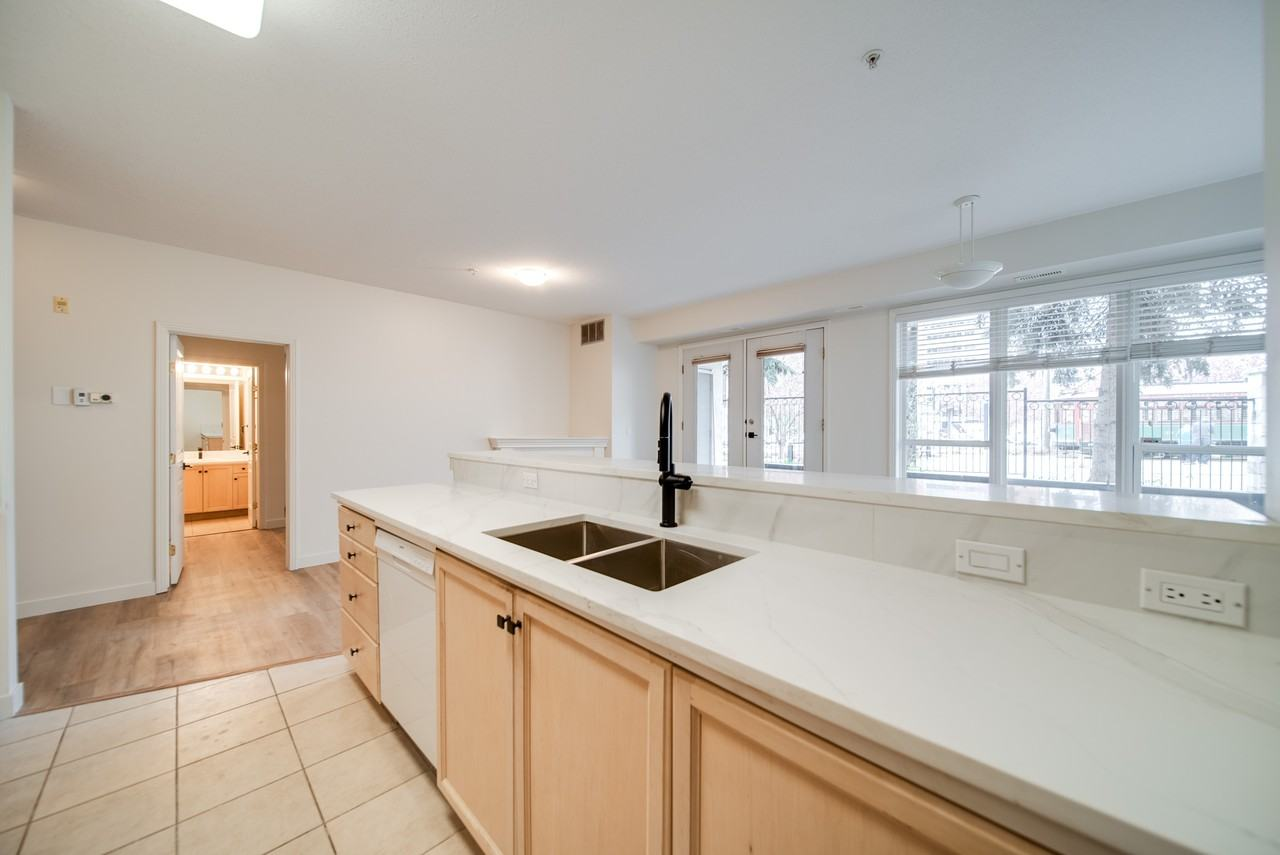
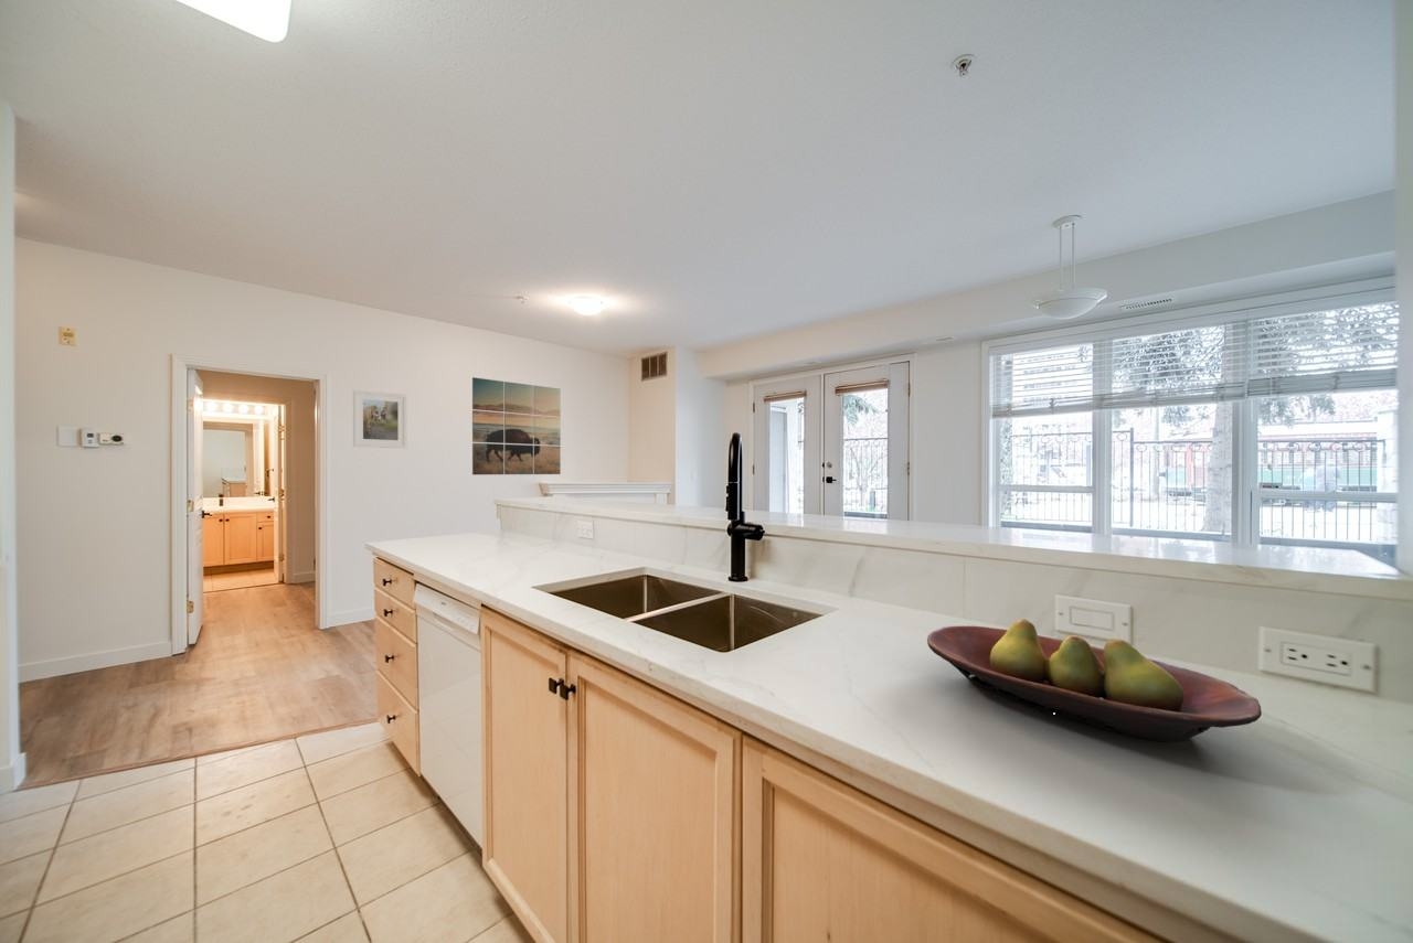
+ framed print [352,389,407,449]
+ wall art [471,376,562,475]
+ fruit bowl [926,619,1263,742]
